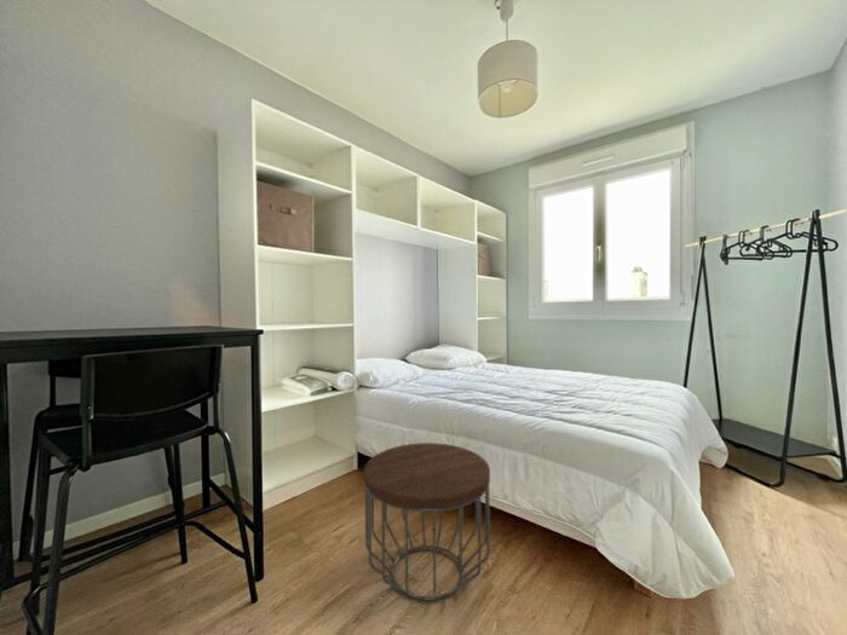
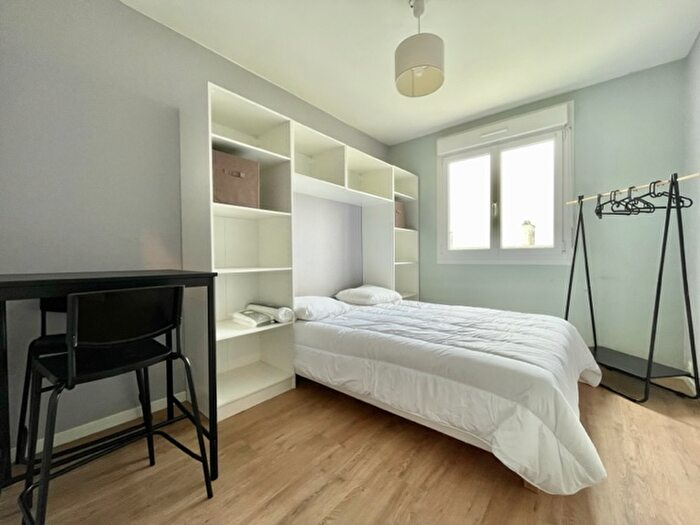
- side table [363,441,491,602]
